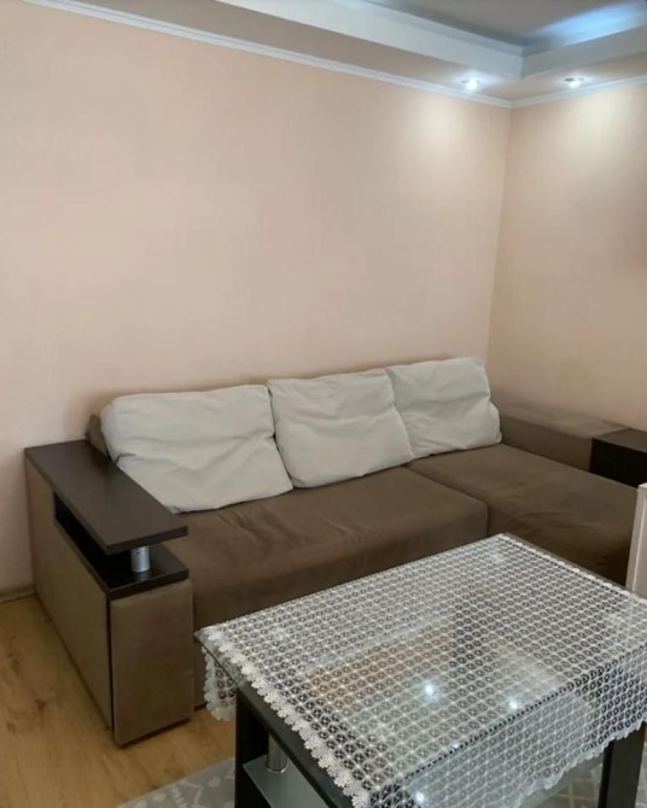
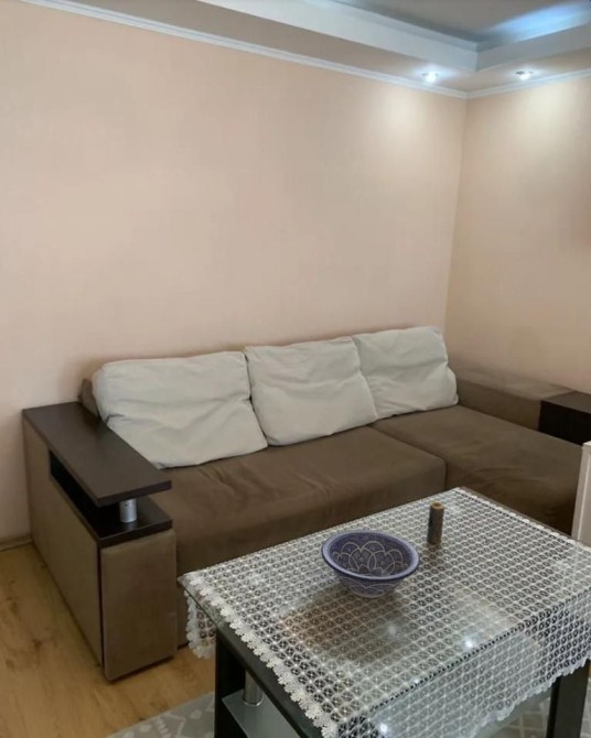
+ decorative bowl [320,529,421,599]
+ candle [426,500,445,544]
